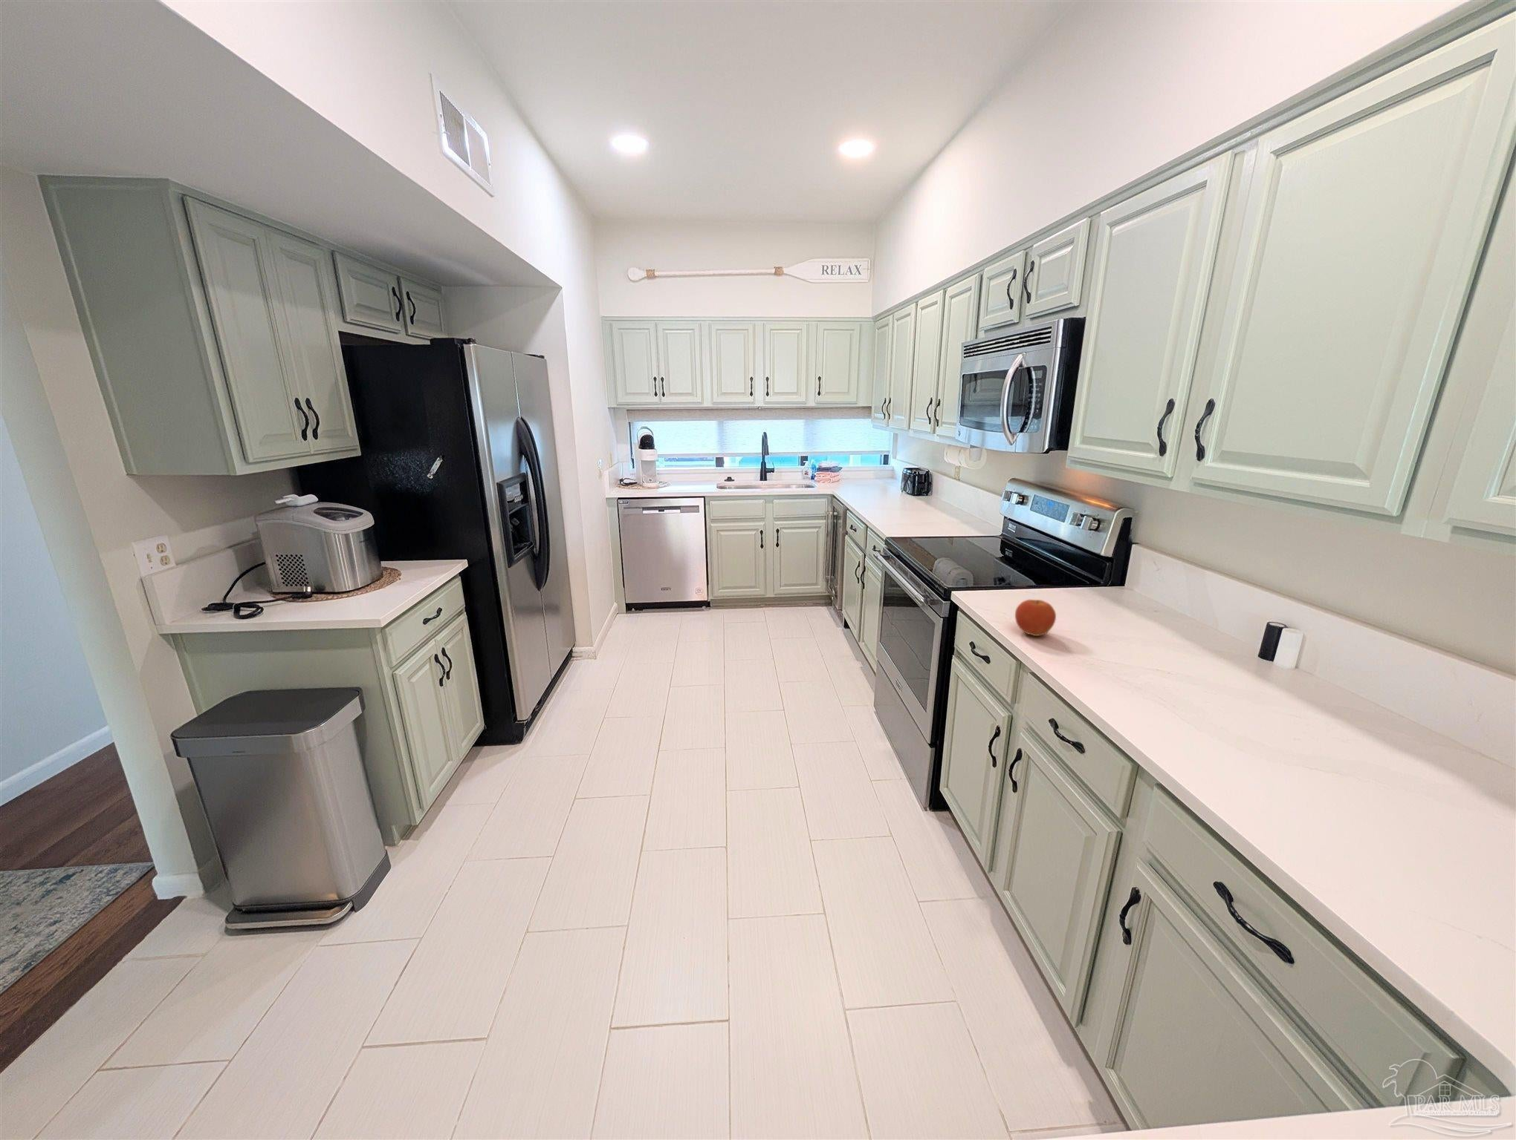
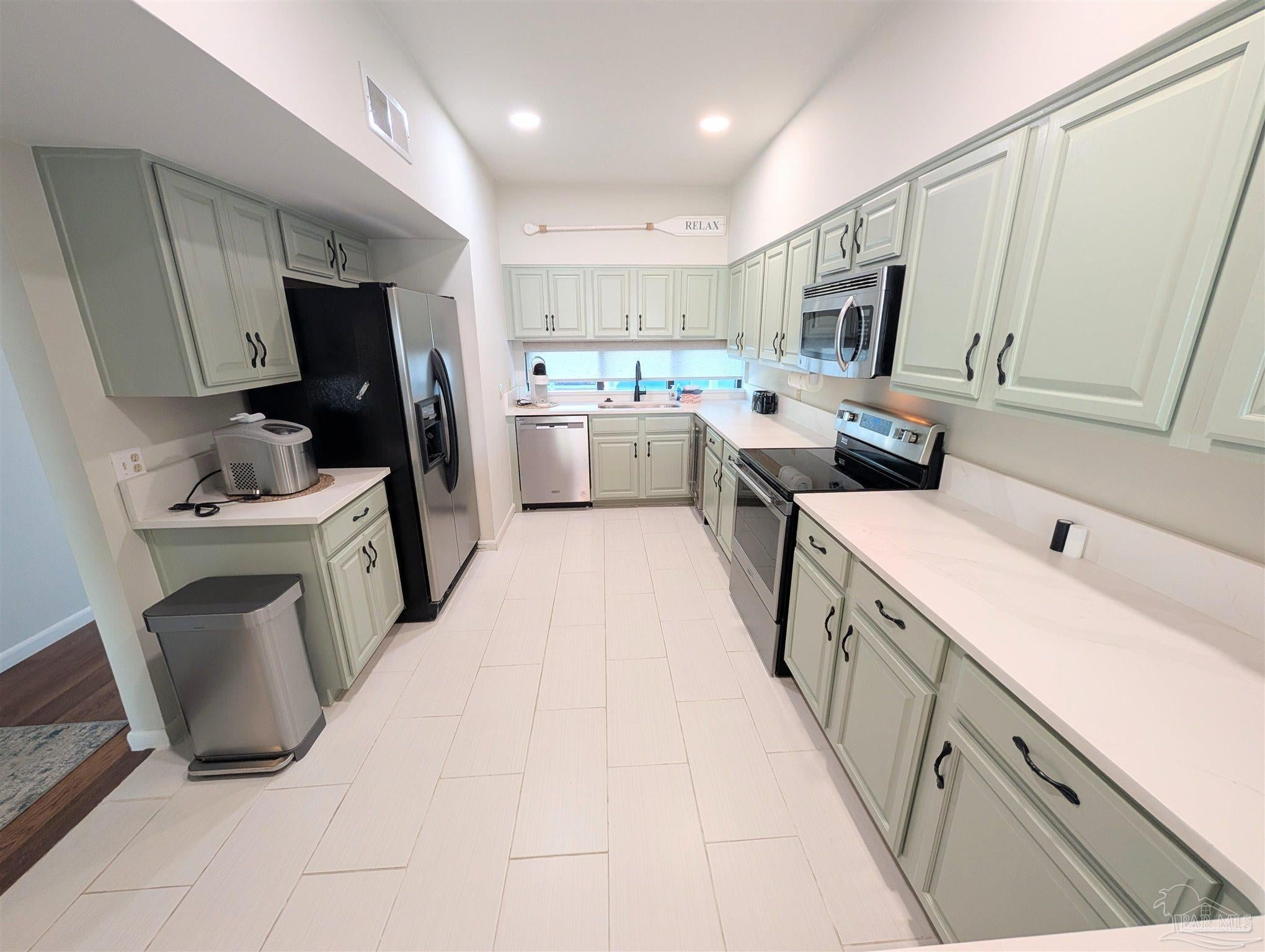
- fruit [1014,599,1057,637]
